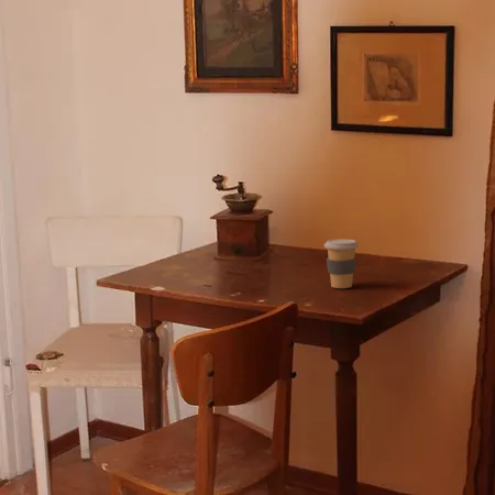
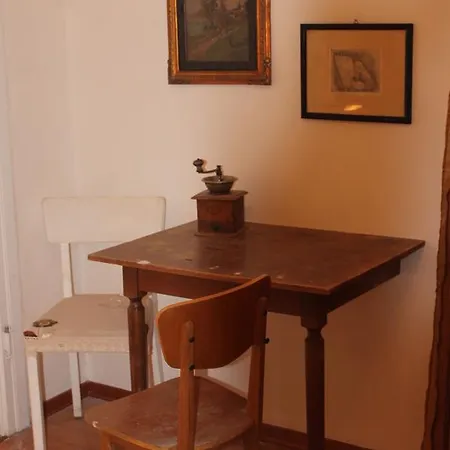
- coffee cup [323,238,360,289]
